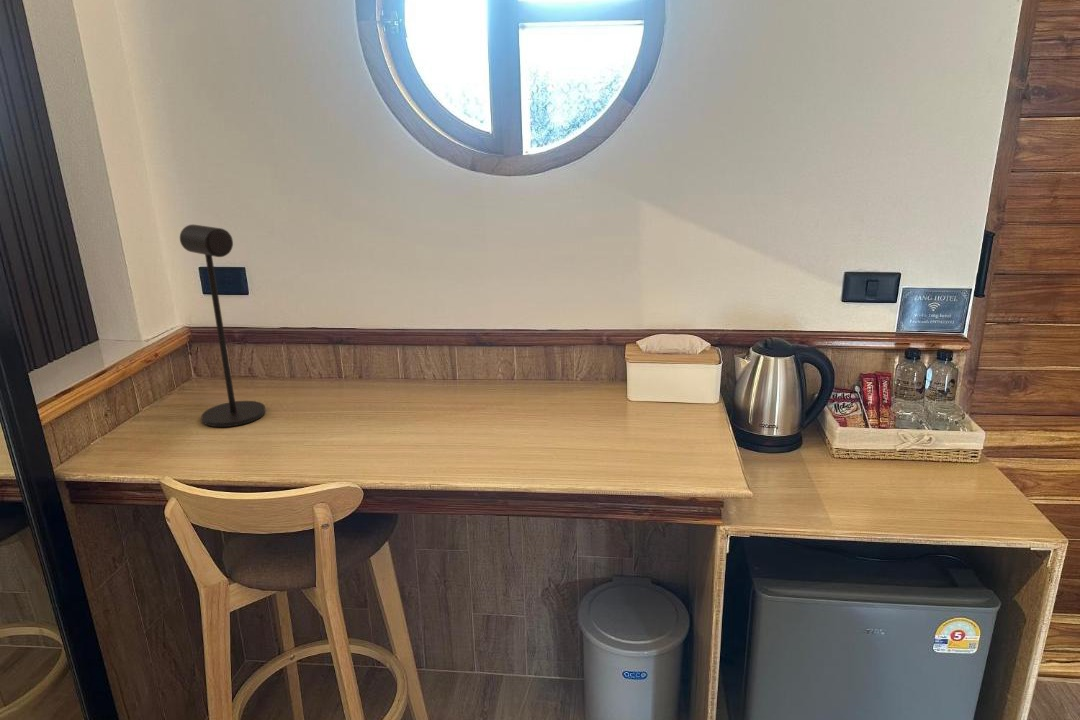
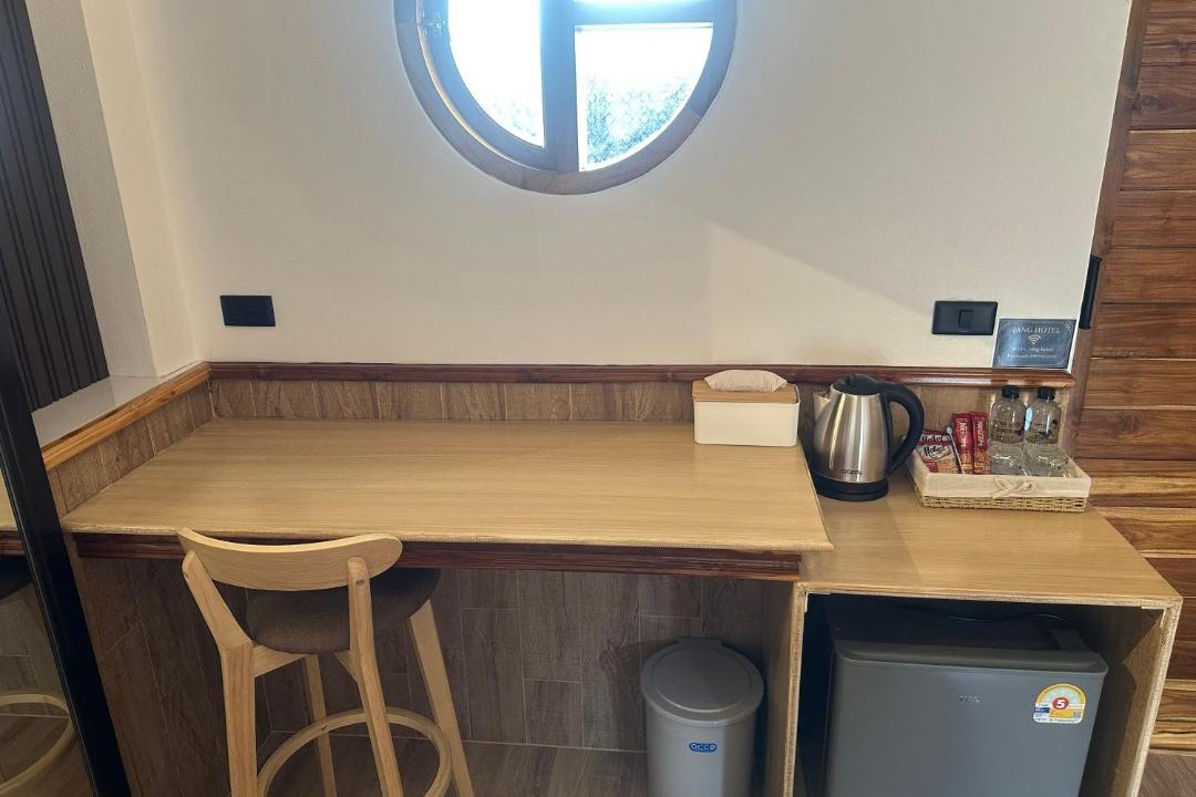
- desk lamp [179,224,267,428]
